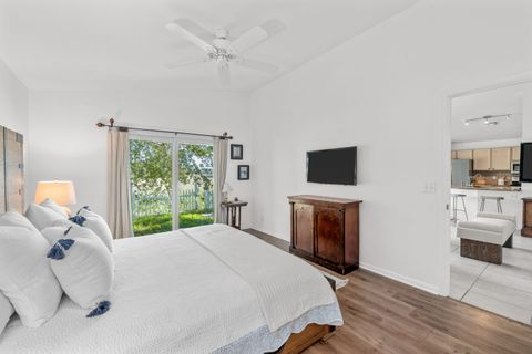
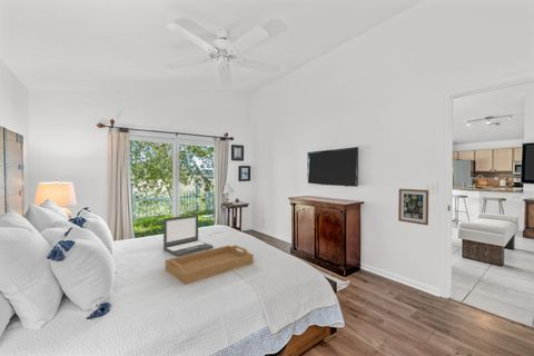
+ serving tray [165,244,255,286]
+ laptop [162,214,215,257]
+ wall art [397,188,429,227]
